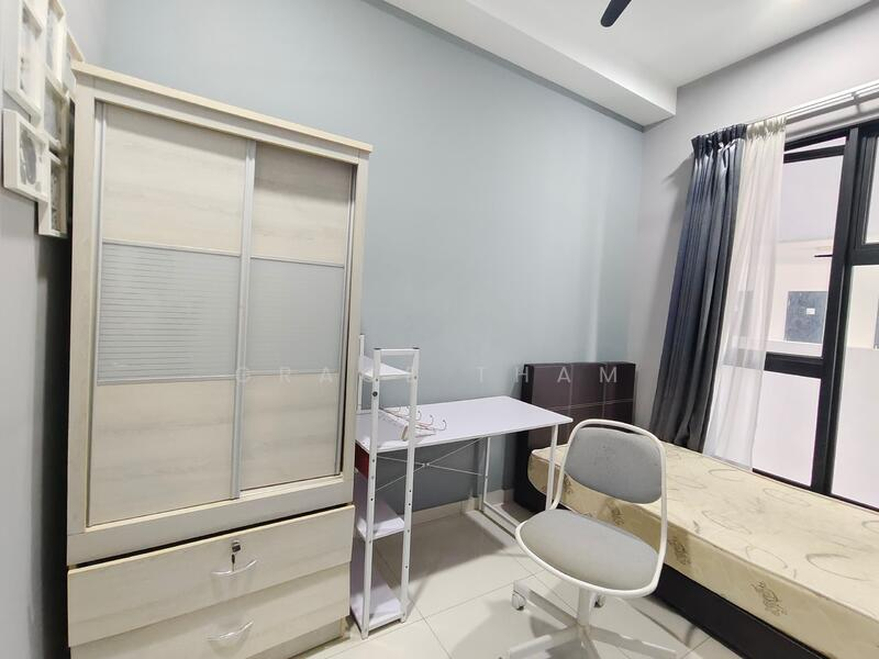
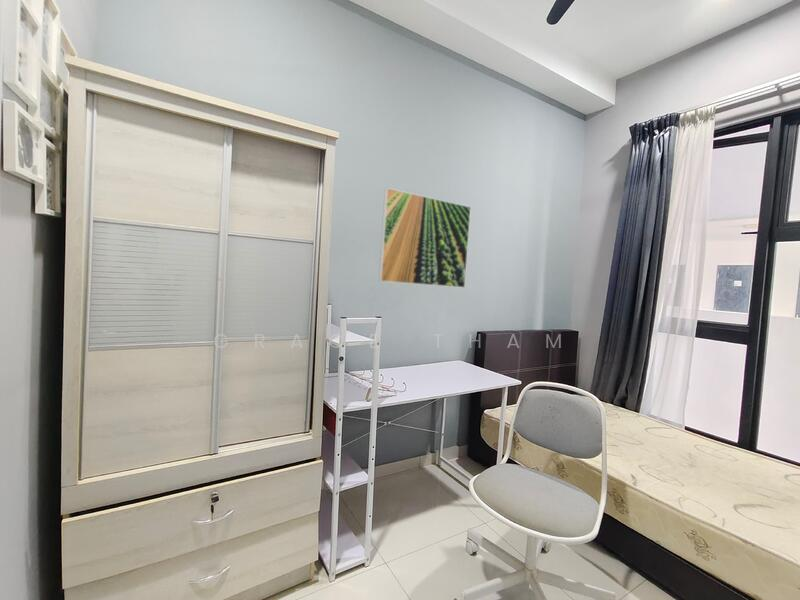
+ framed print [378,187,472,289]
